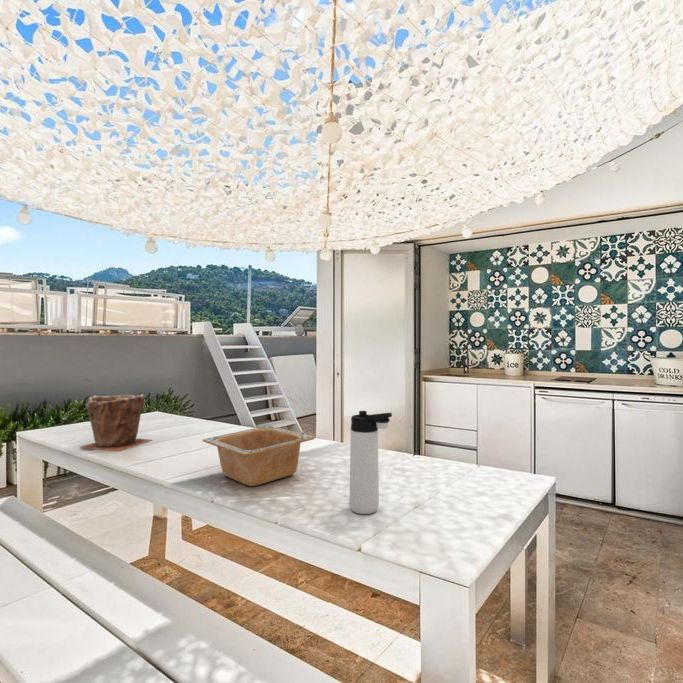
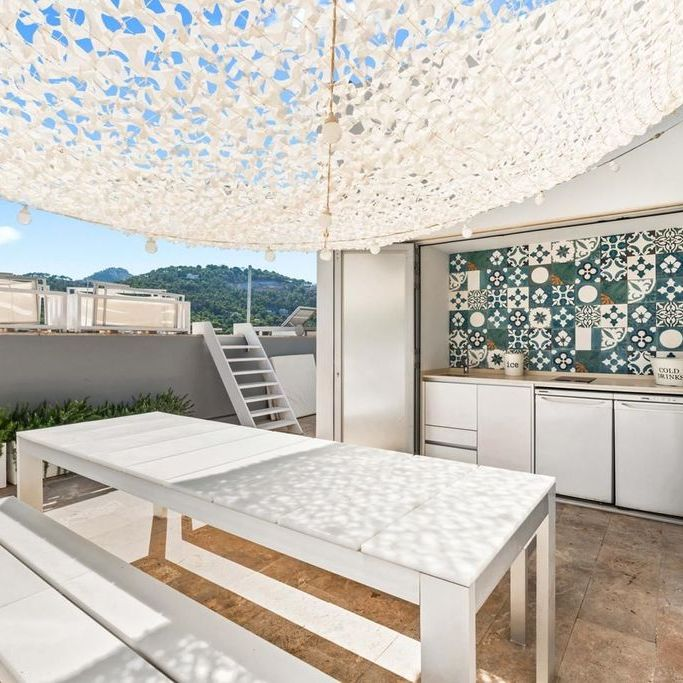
- plant pot [78,393,154,453]
- thermos bottle [348,410,393,515]
- serving bowl [202,425,316,487]
